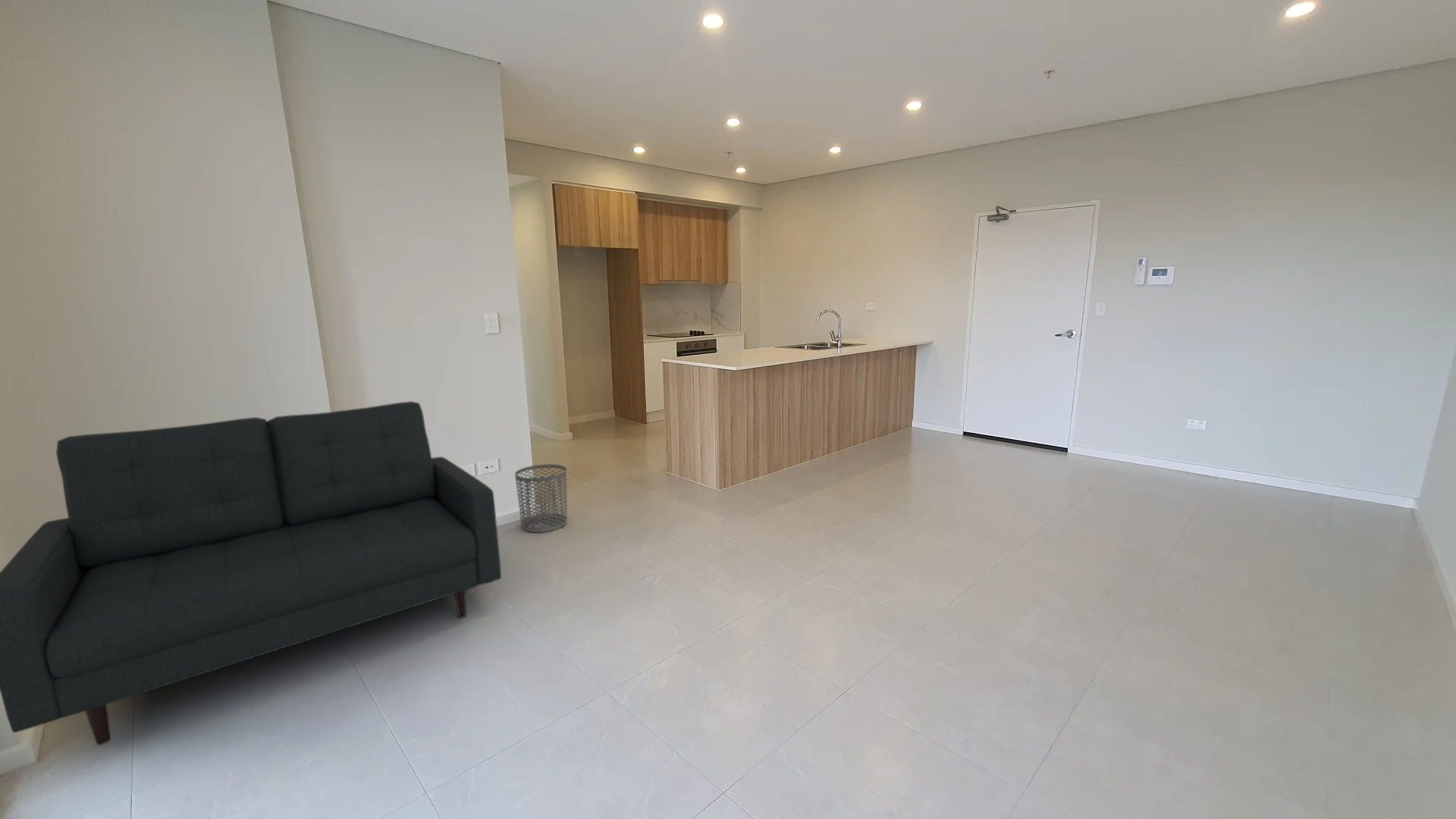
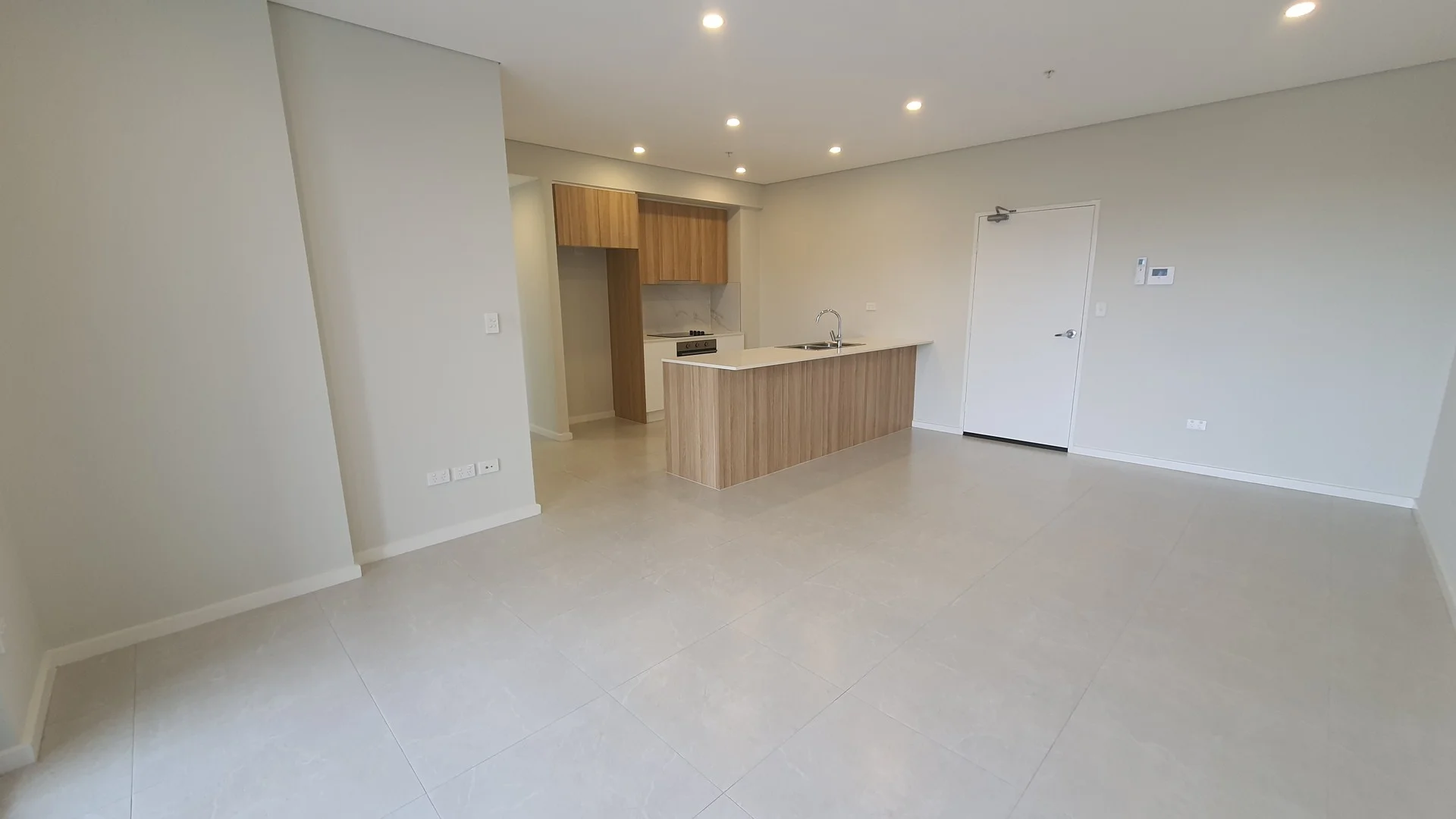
- sofa [0,400,502,746]
- waste bin [514,463,568,533]
